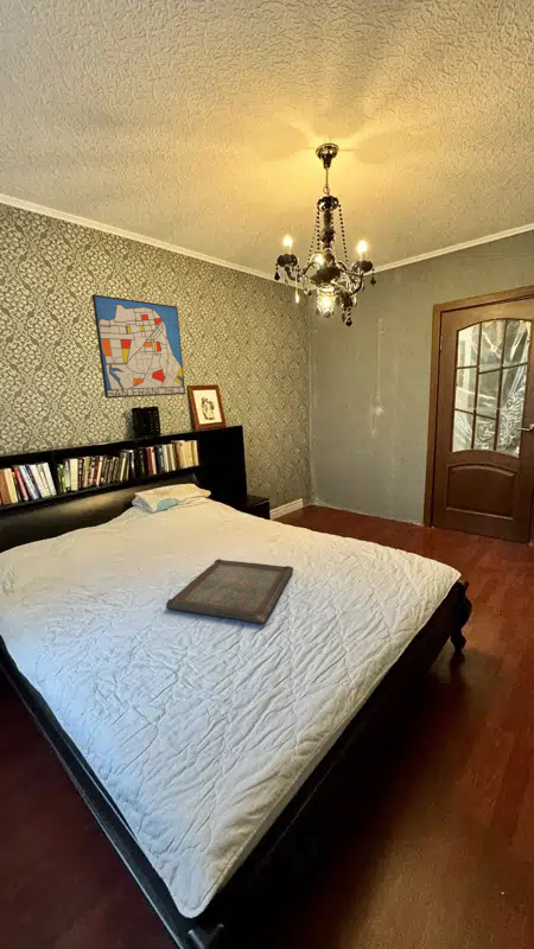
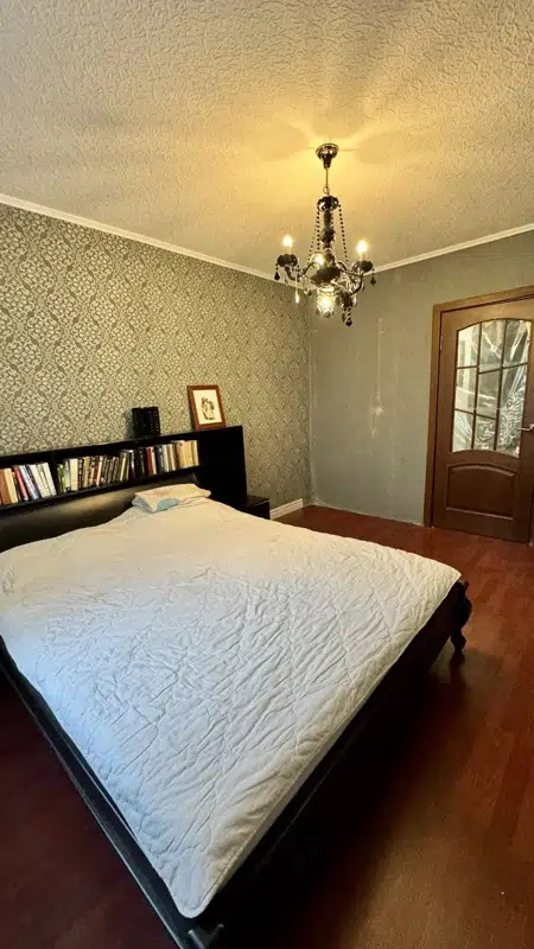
- wall art [91,293,186,400]
- serving tray [165,558,294,625]
